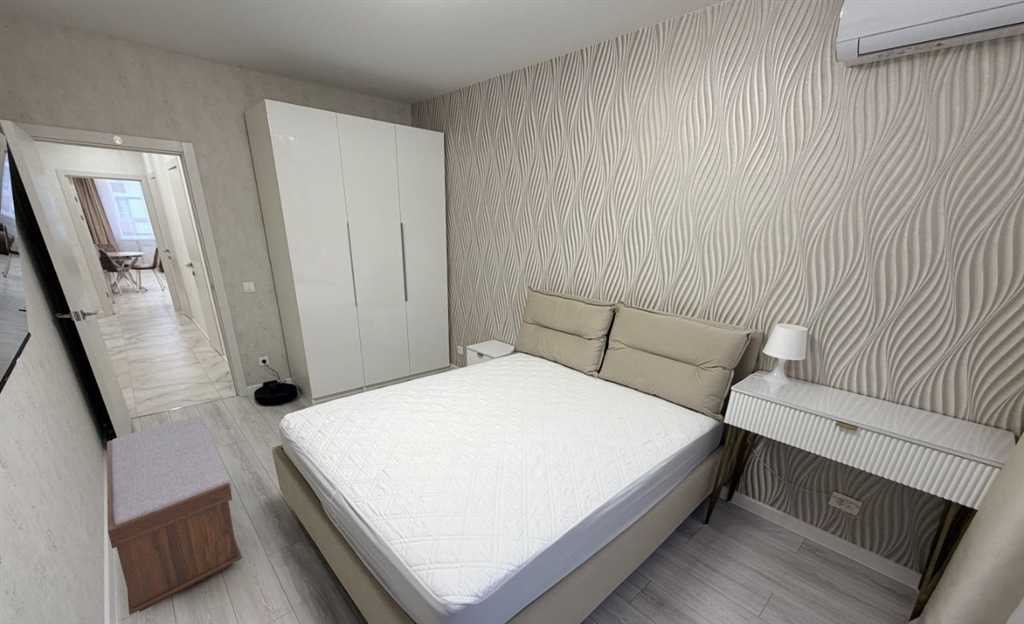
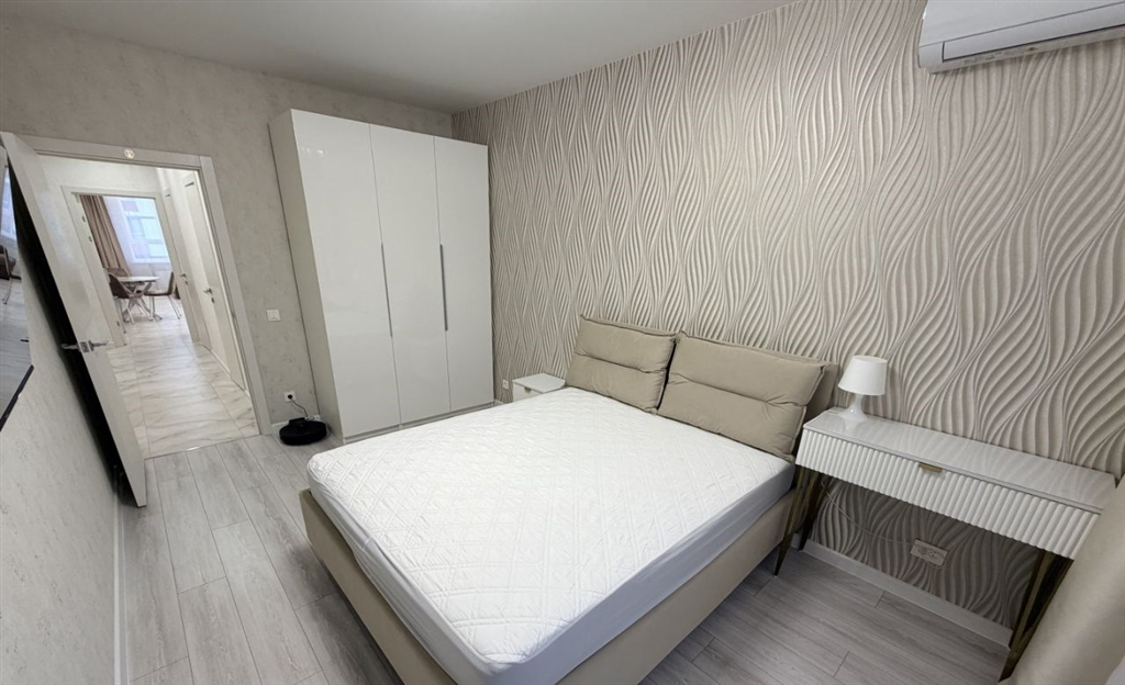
- bench [106,415,243,616]
